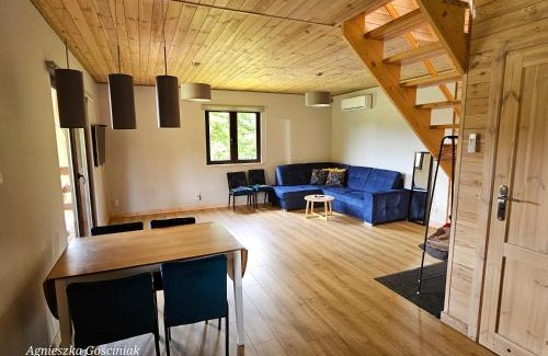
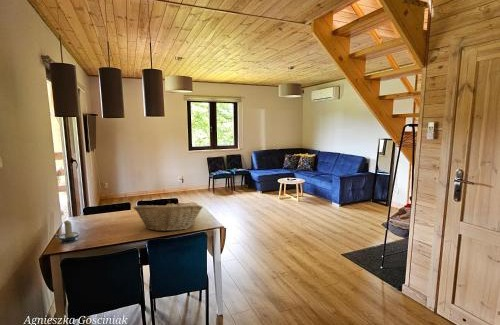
+ fruit basket [133,199,203,232]
+ candle holder [53,219,80,244]
